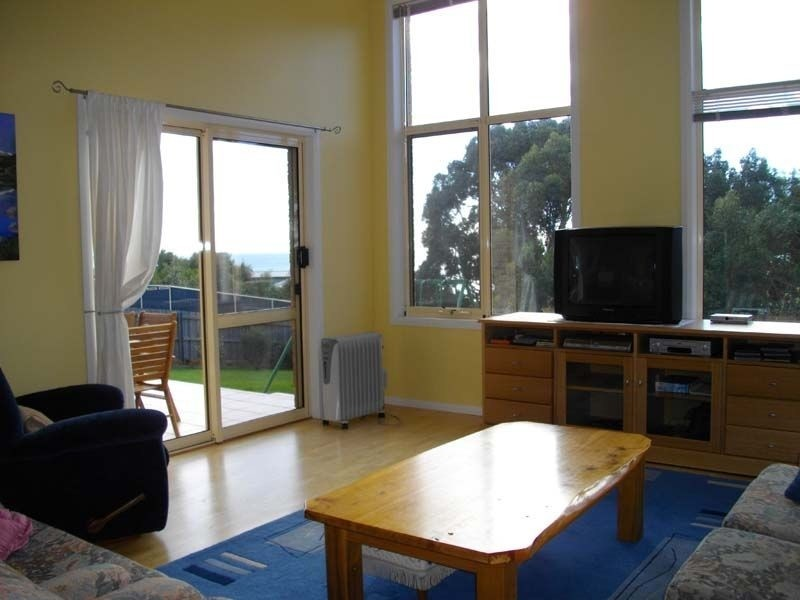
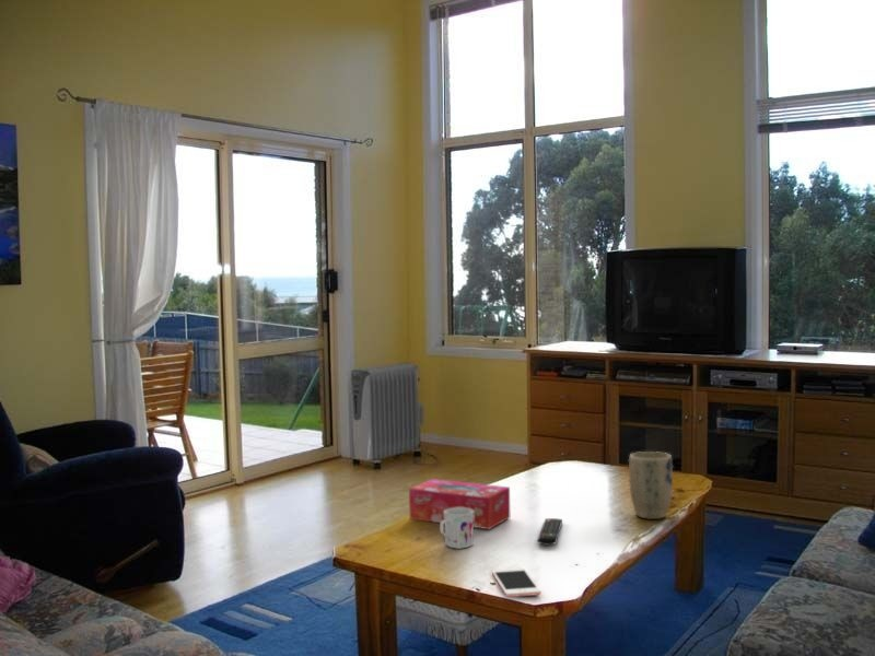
+ tissue box [408,478,511,530]
+ mug [439,507,475,550]
+ cell phone [491,567,542,598]
+ remote control [537,517,563,546]
+ plant pot [628,450,674,520]
